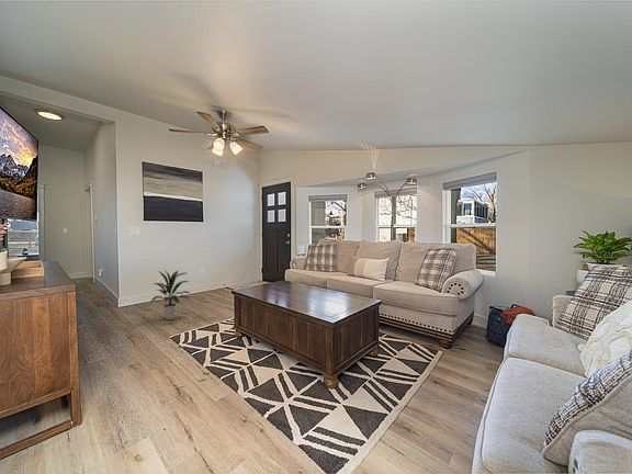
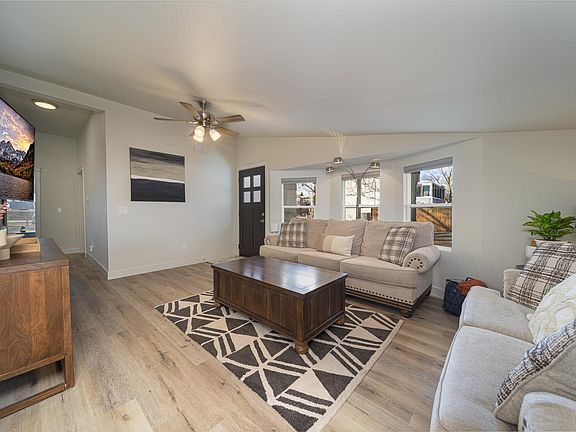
- indoor plant [148,269,191,320]
